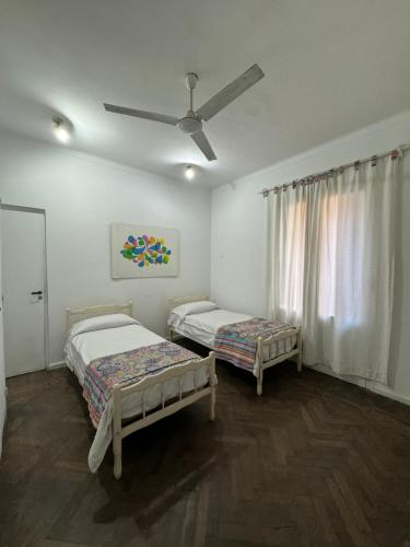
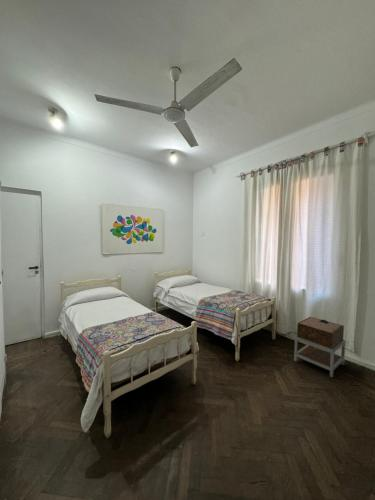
+ nightstand [293,316,346,378]
